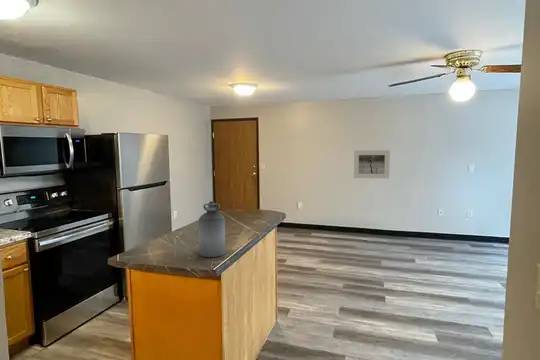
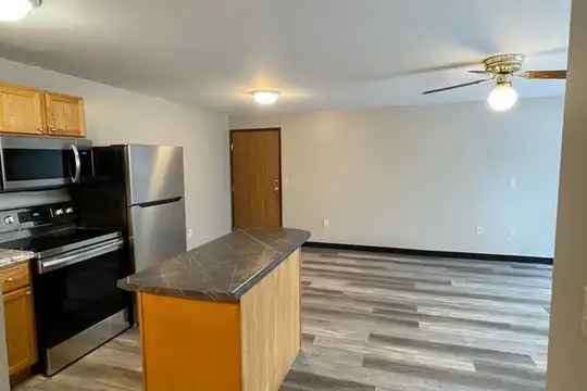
- bottle [198,200,226,258]
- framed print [353,149,391,180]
